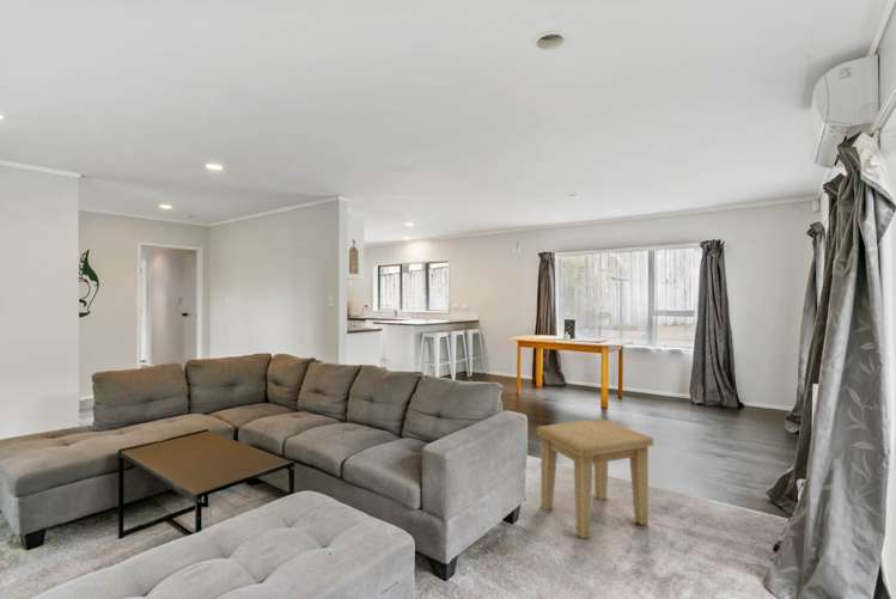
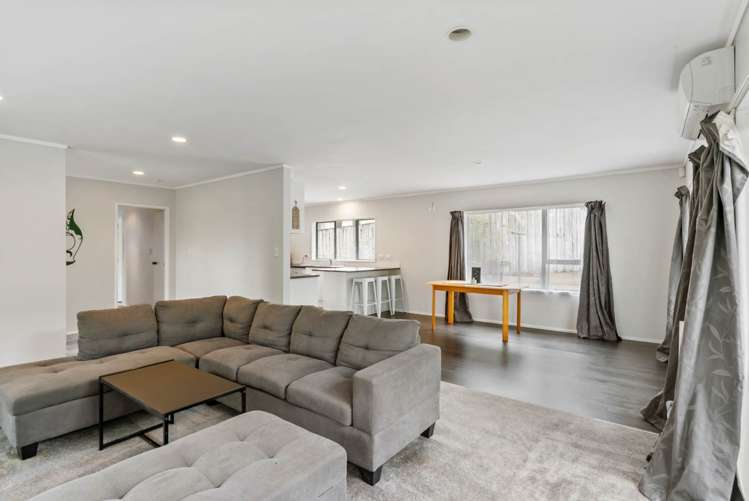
- side table [536,418,654,539]
